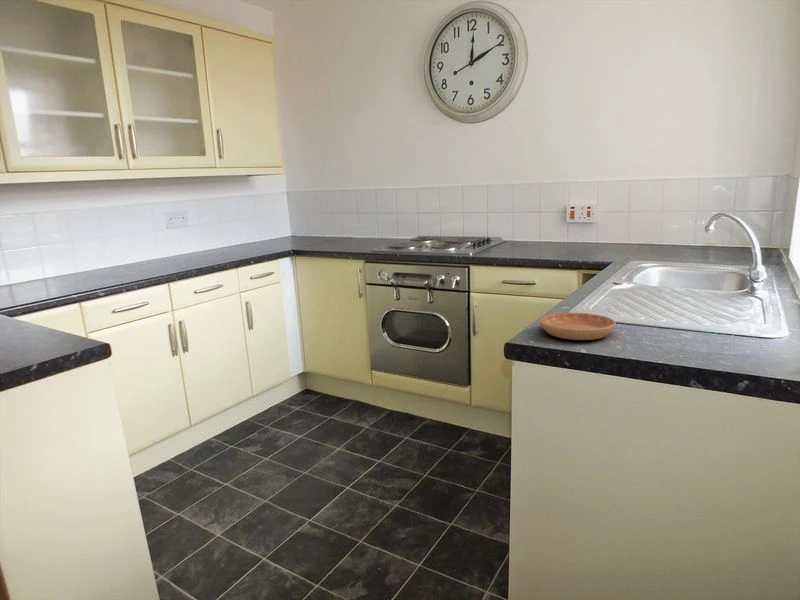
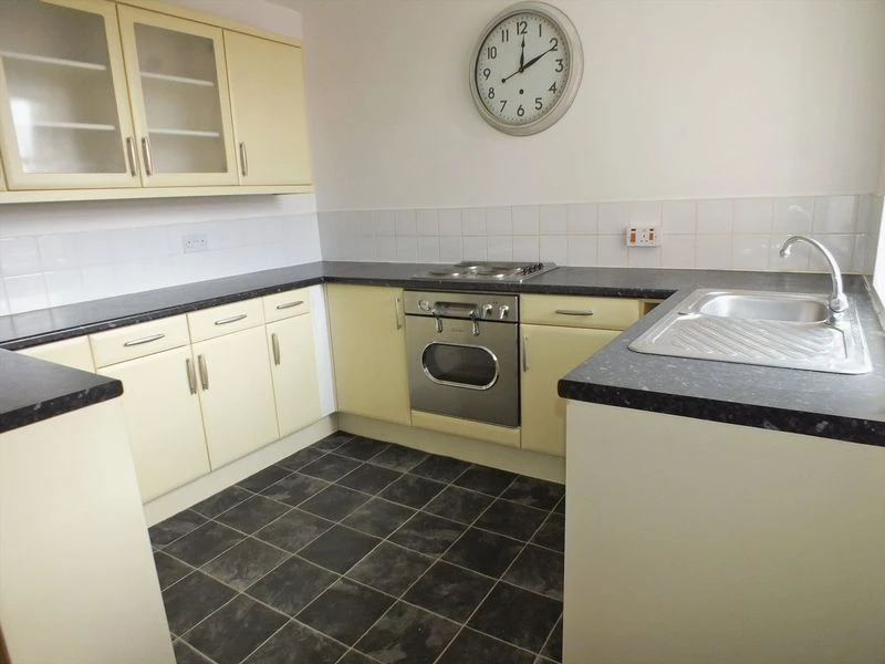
- saucer [539,312,617,341]
